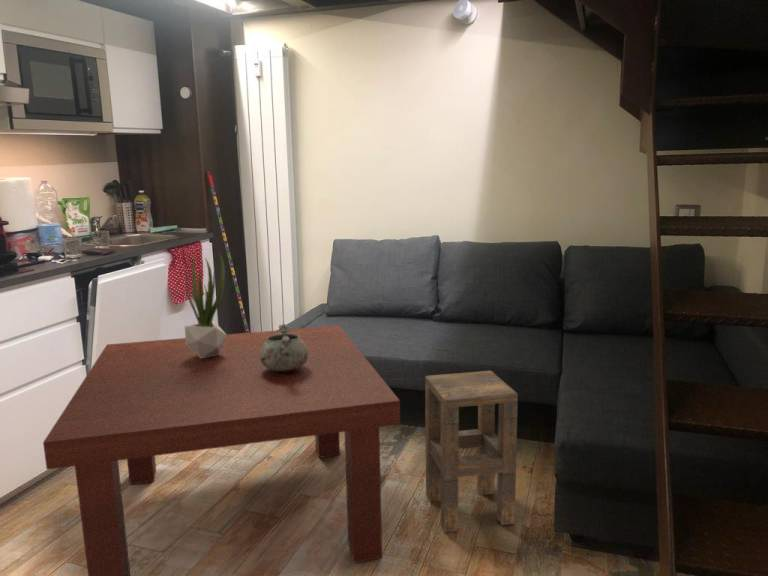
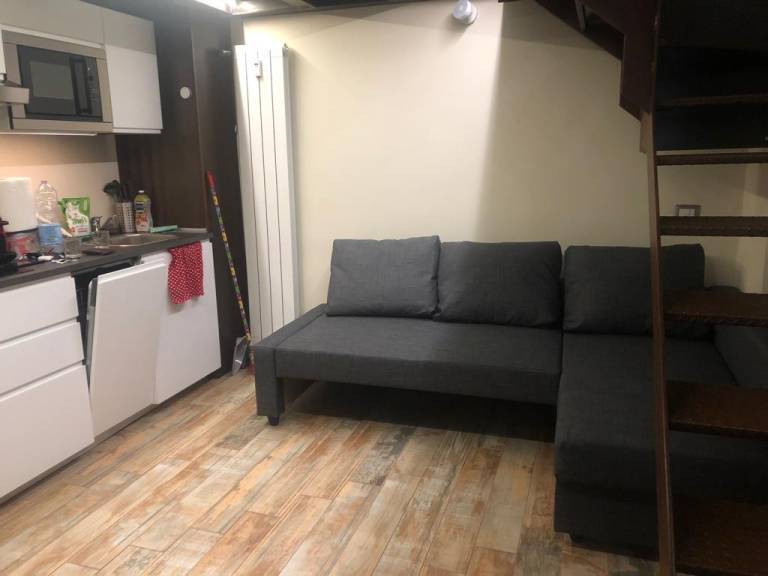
- potted plant [183,252,229,358]
- decorative bowl [260,323,308,371]
- side table [424,370,519,534]
- coffee table [42,324,401,576]
